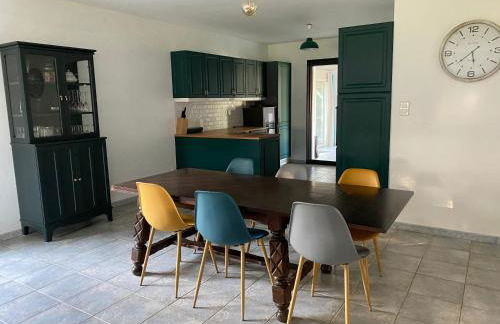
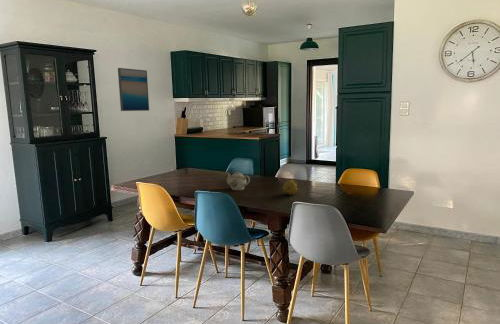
+ wall art [117,67,150,112]
+ fruit [281,178,299,196]
+ teapot [226,171,251,191]
